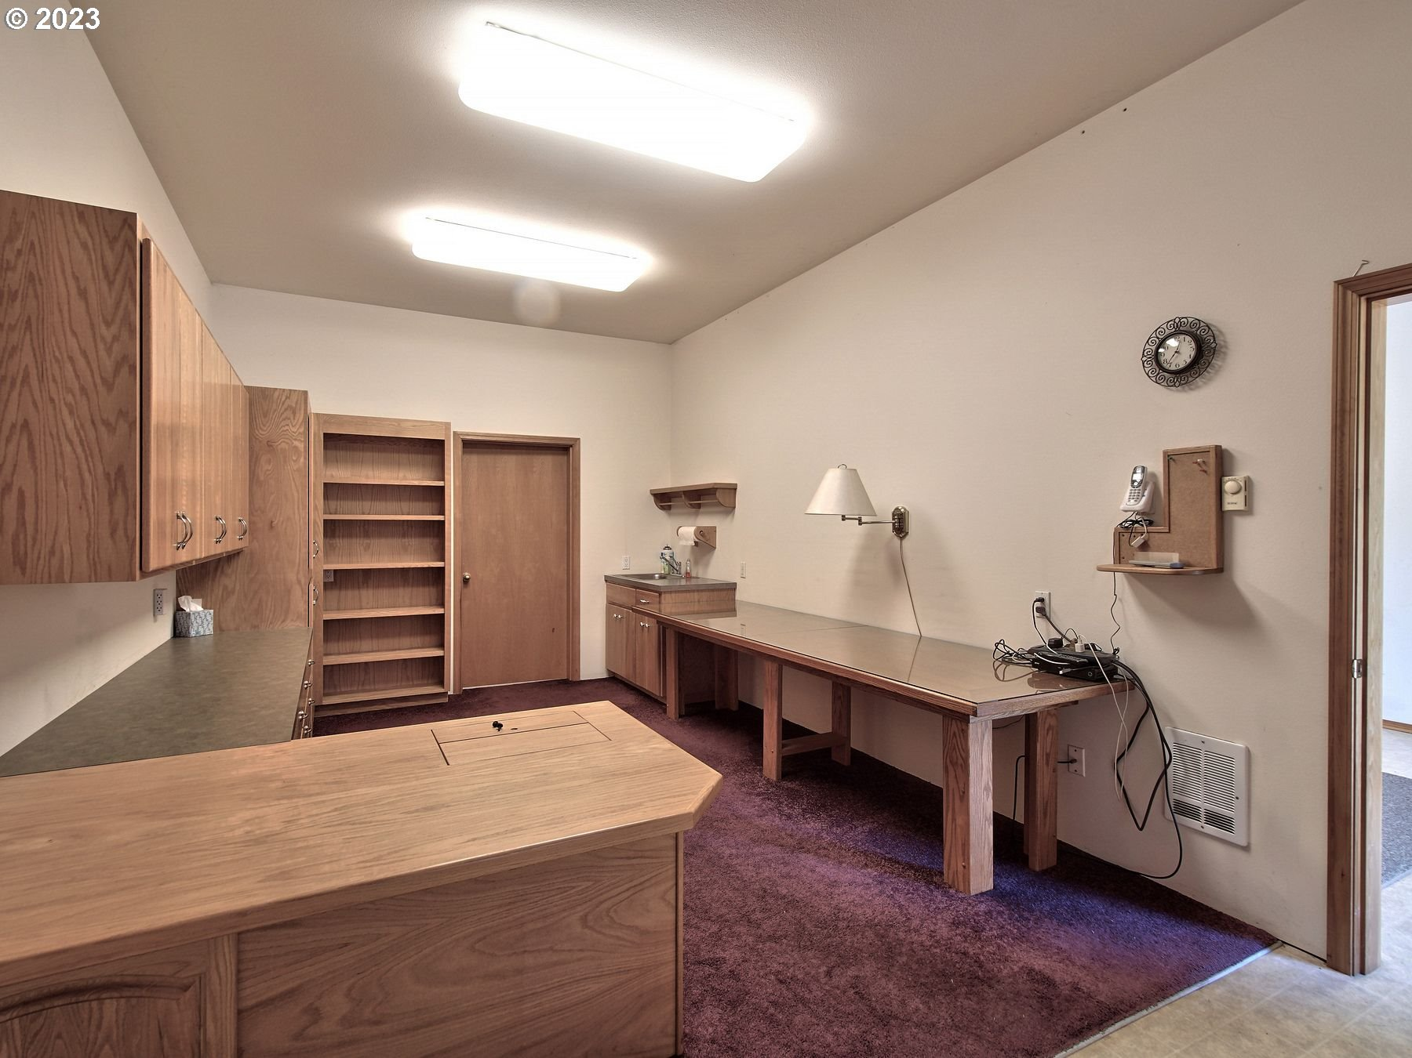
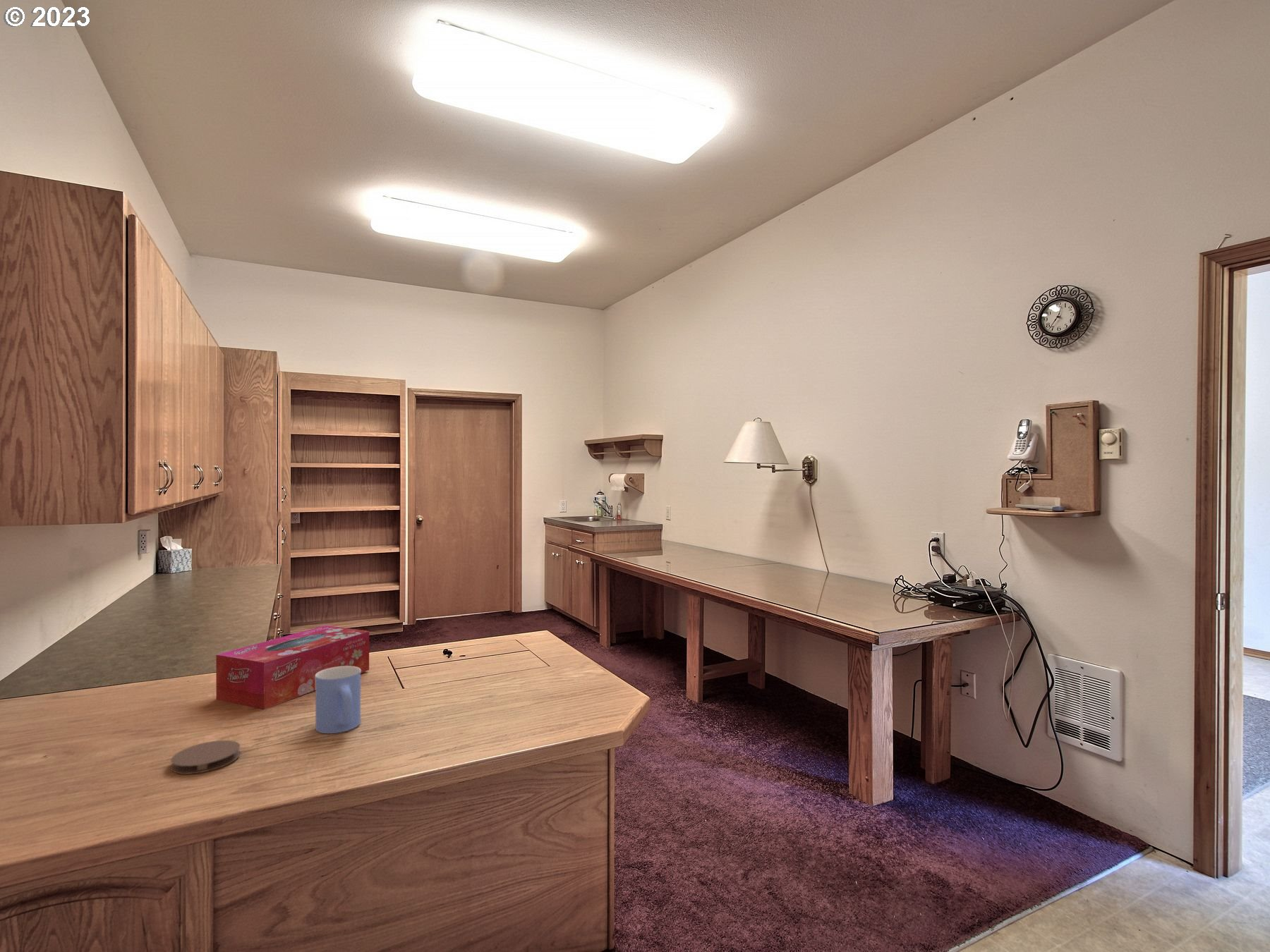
+ mug [315,666,361,734]
+ tissue box [215,625,370,710]
+ coaster [170,740,241,775]
